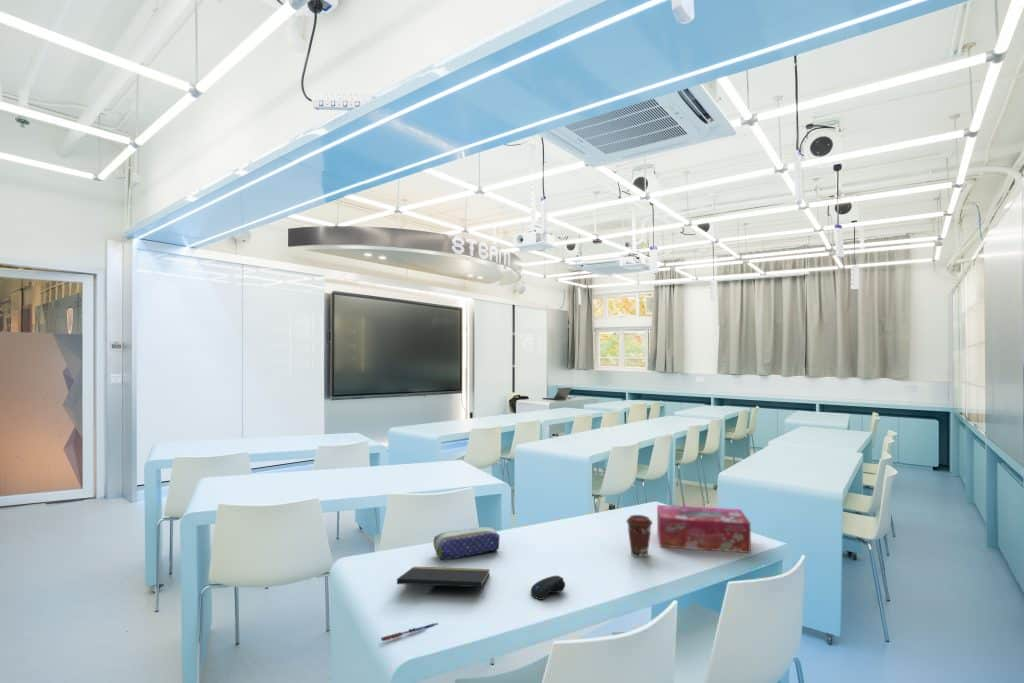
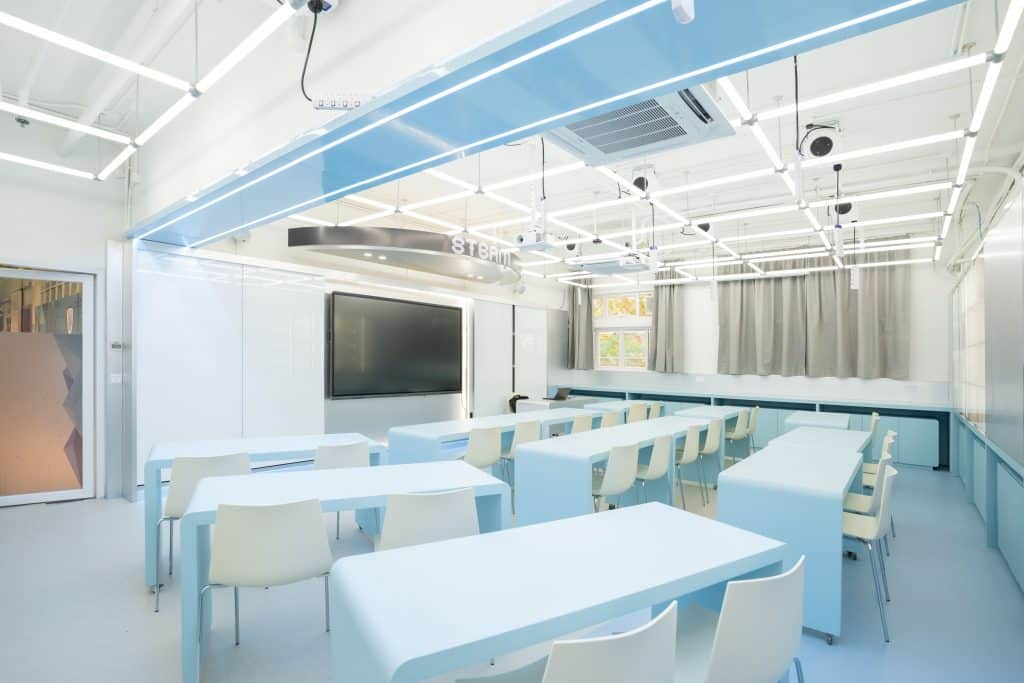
- pencil case [432,526,501,561]
- pen [380,622,439,642]
- notepad [396,566,491,598]
- computer mouse [530,574,566,601]
- coffee cup [625,514,653,558]
- tissue box [656,504,752,554]
